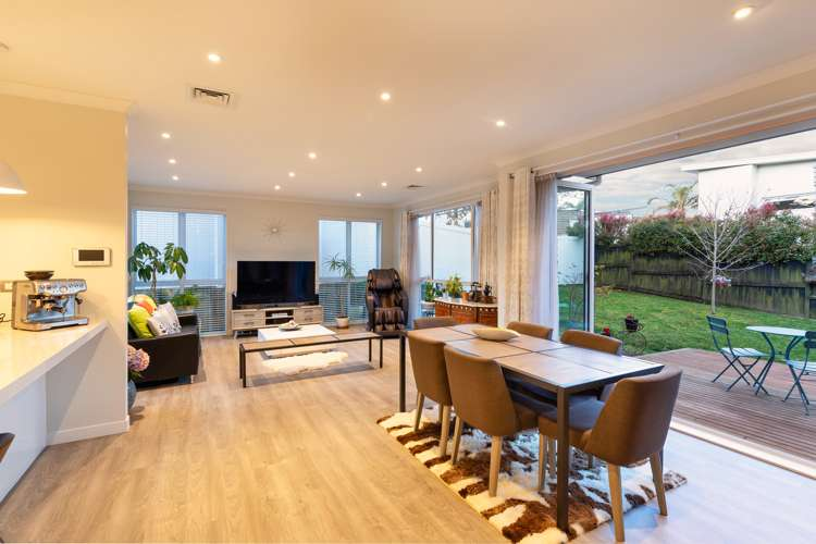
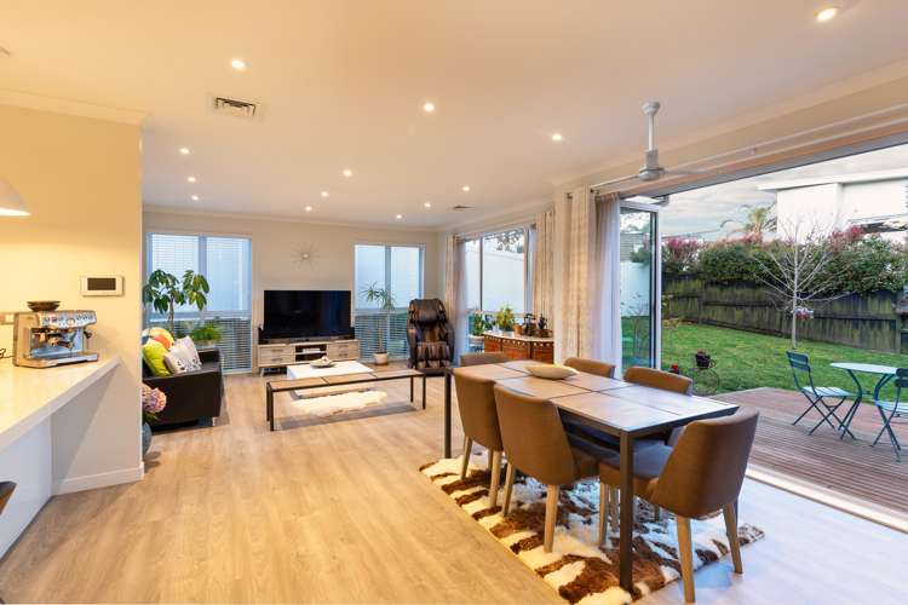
+ ceiling fan [588,100,723,190]
